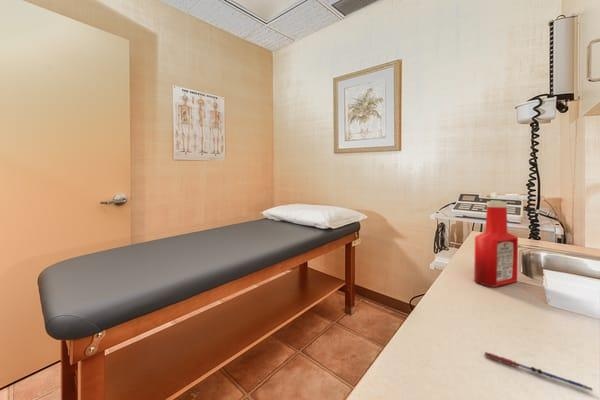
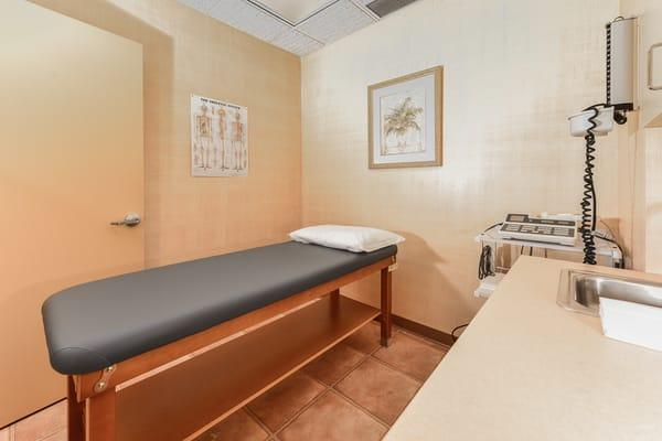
- pen [484,351,594,393]
- soap bottle [473,201,519,288]
